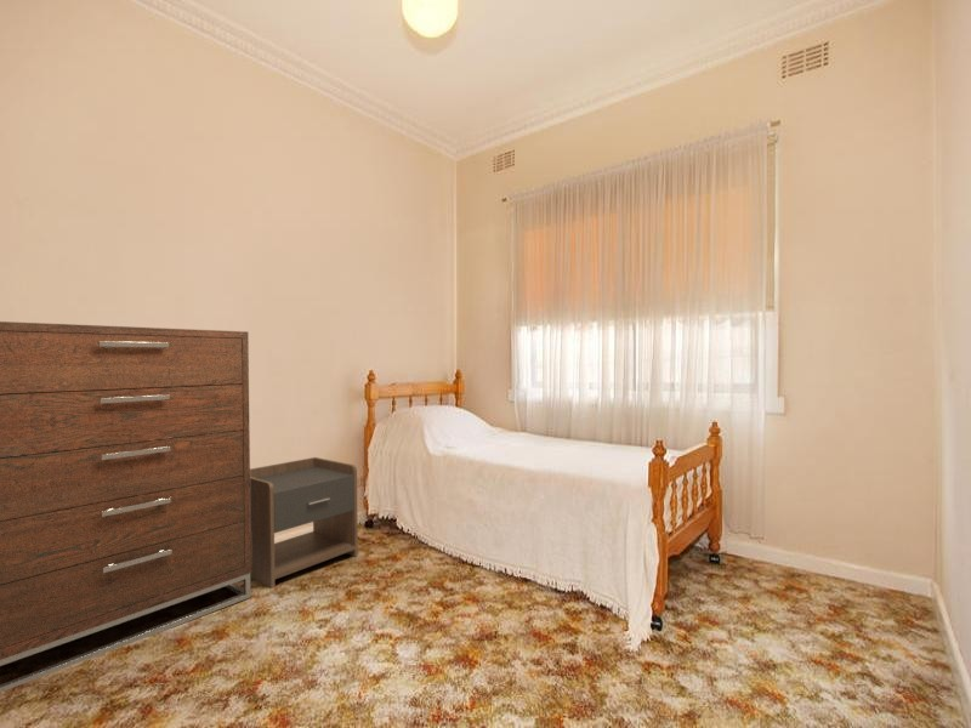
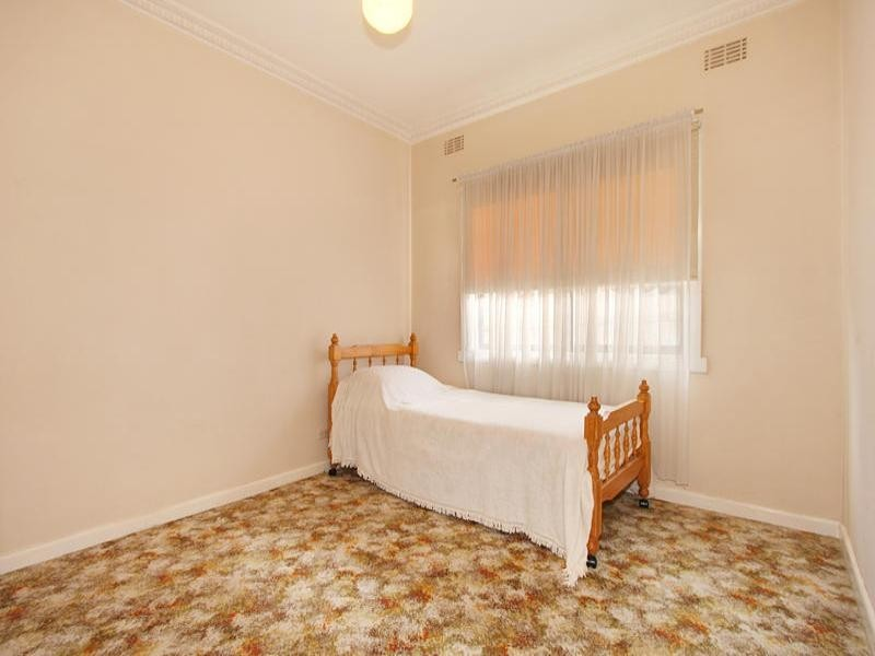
- nightstand [250,456,359,590]
- dresser [0,320,251,693]
